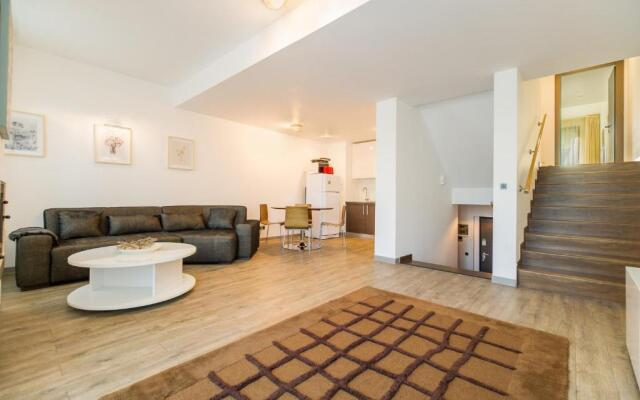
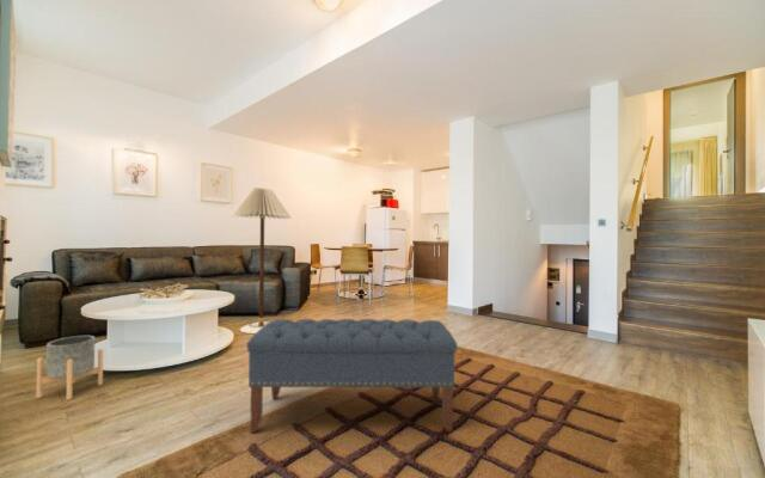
+ bench [245,318,459,434]
+ planter [35,335,104,402]
+ floor lamp [231,186,293,335]
